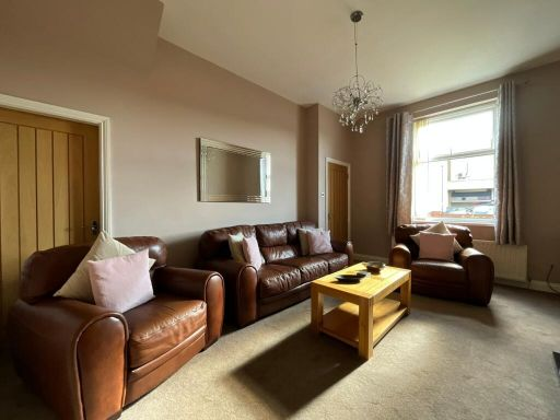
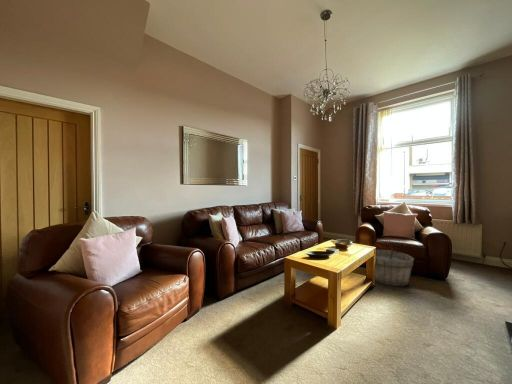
+ wooden bucket [374,245,415,287]
